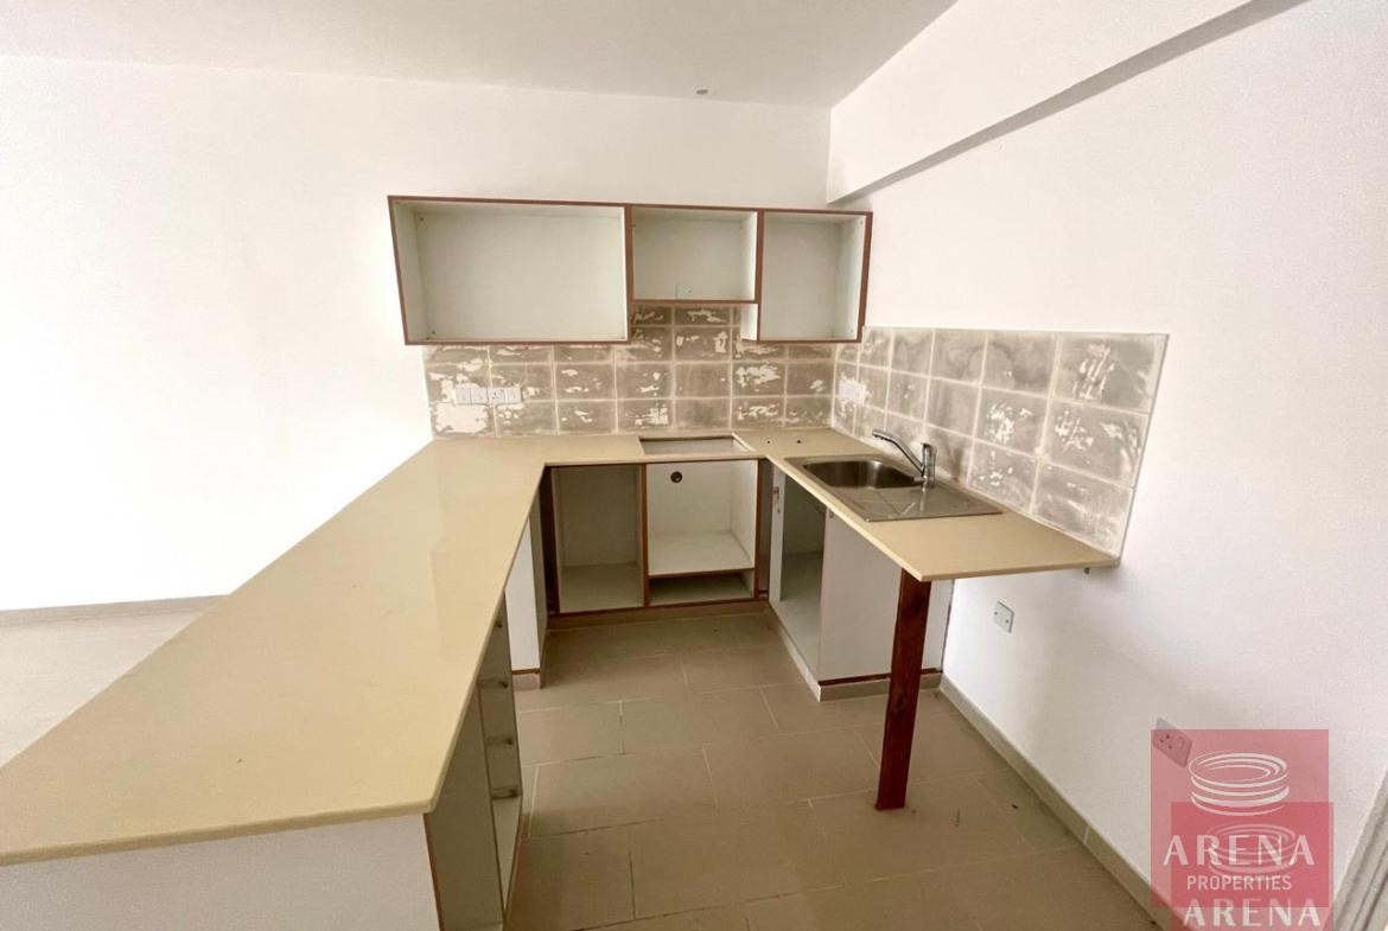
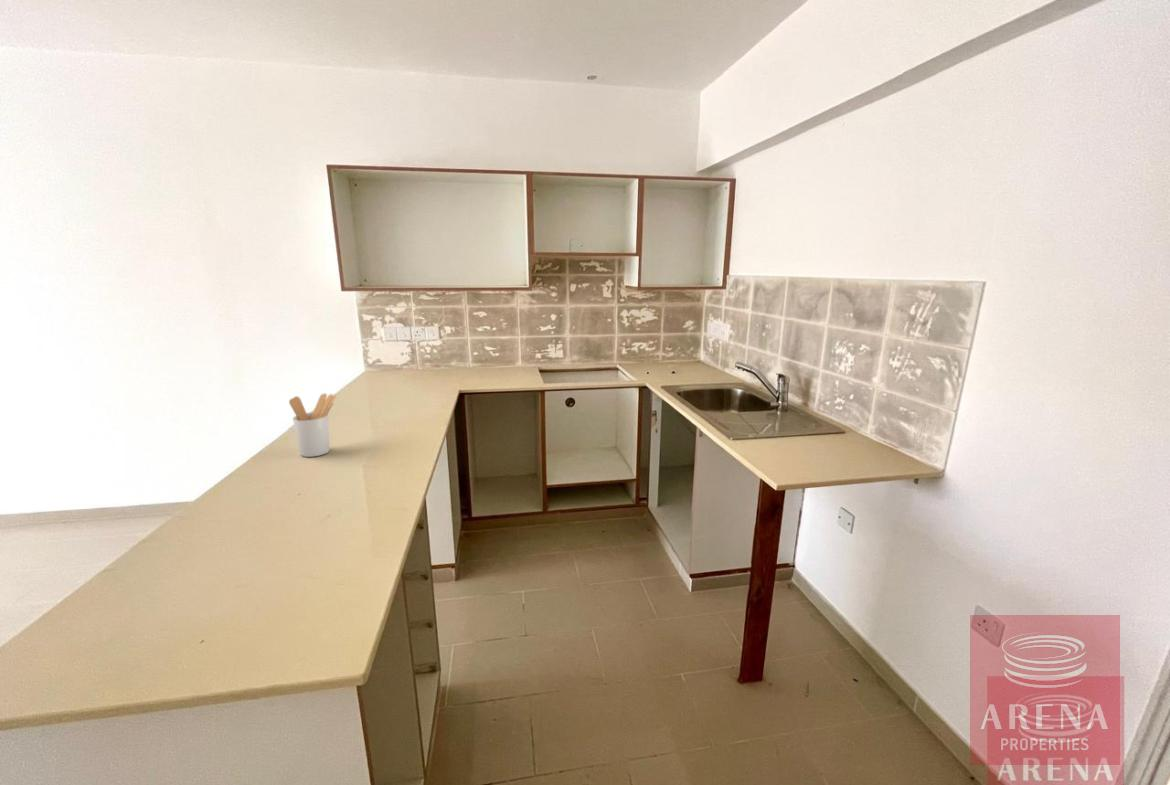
+ utensil holder [288,392,337,458]
